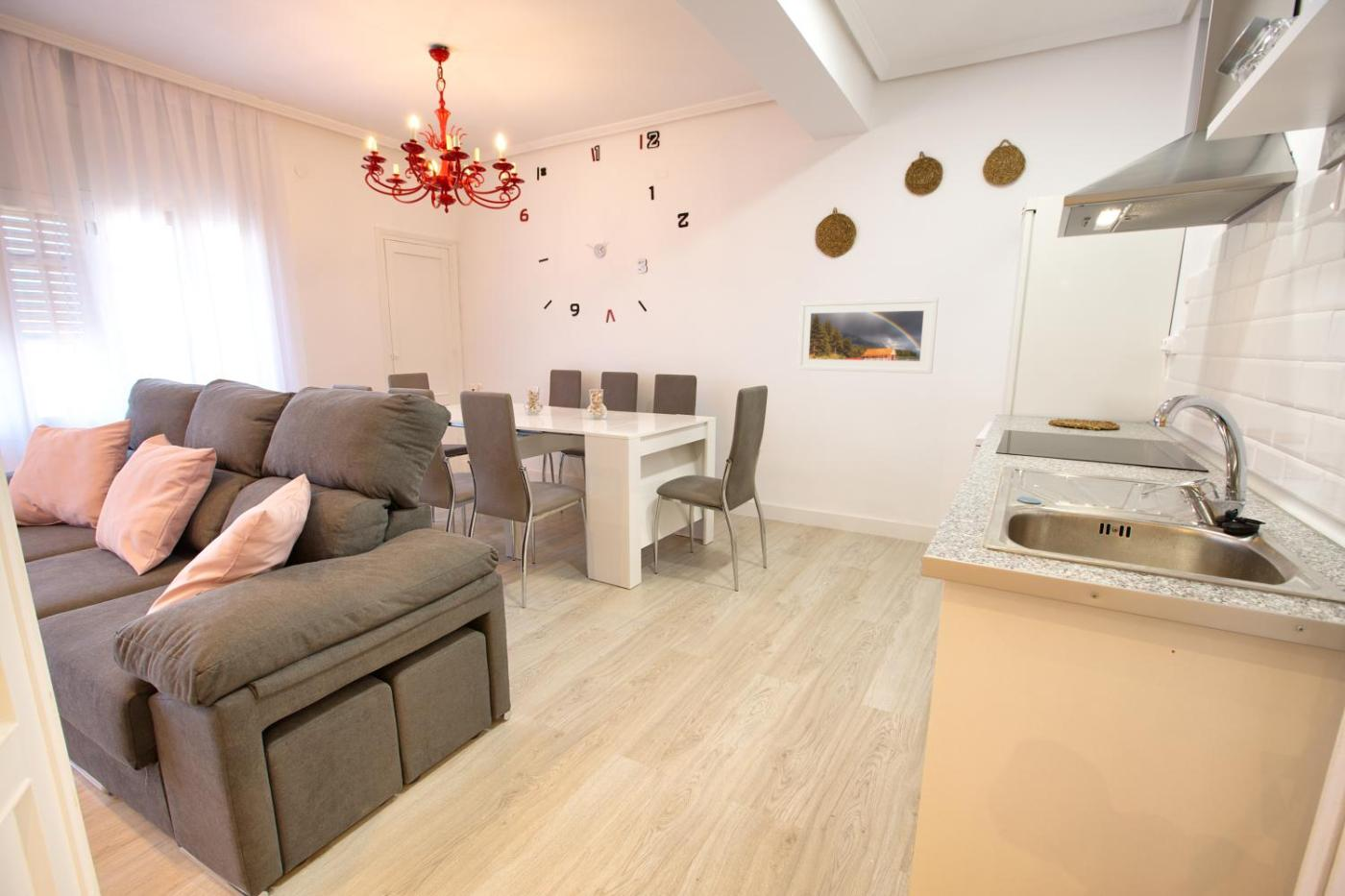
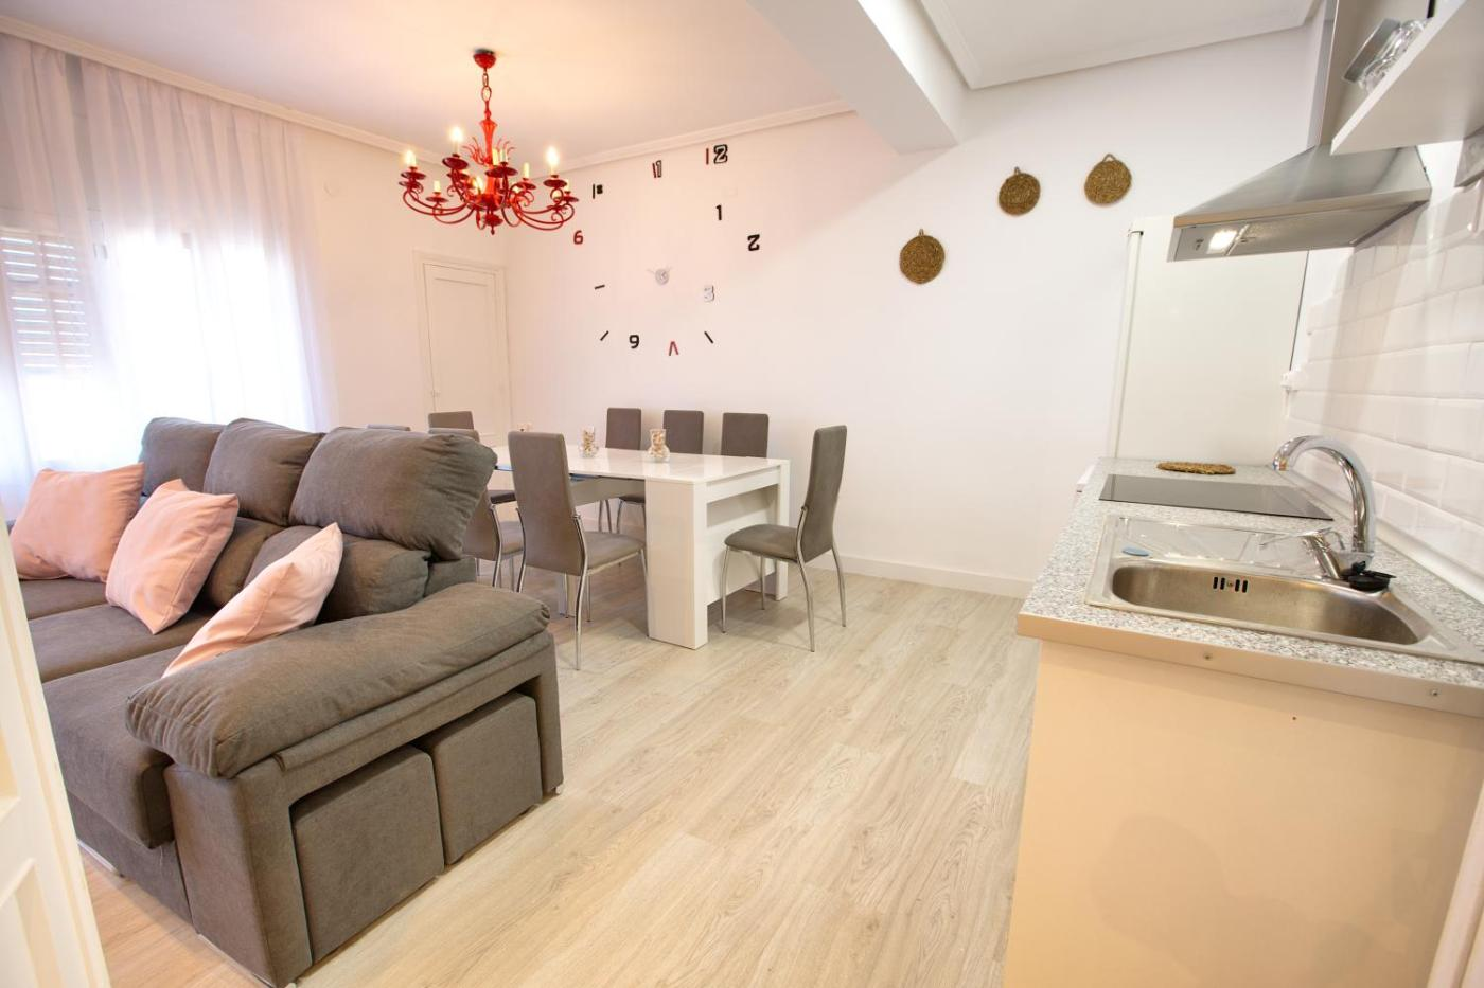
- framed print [796,297,940,375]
